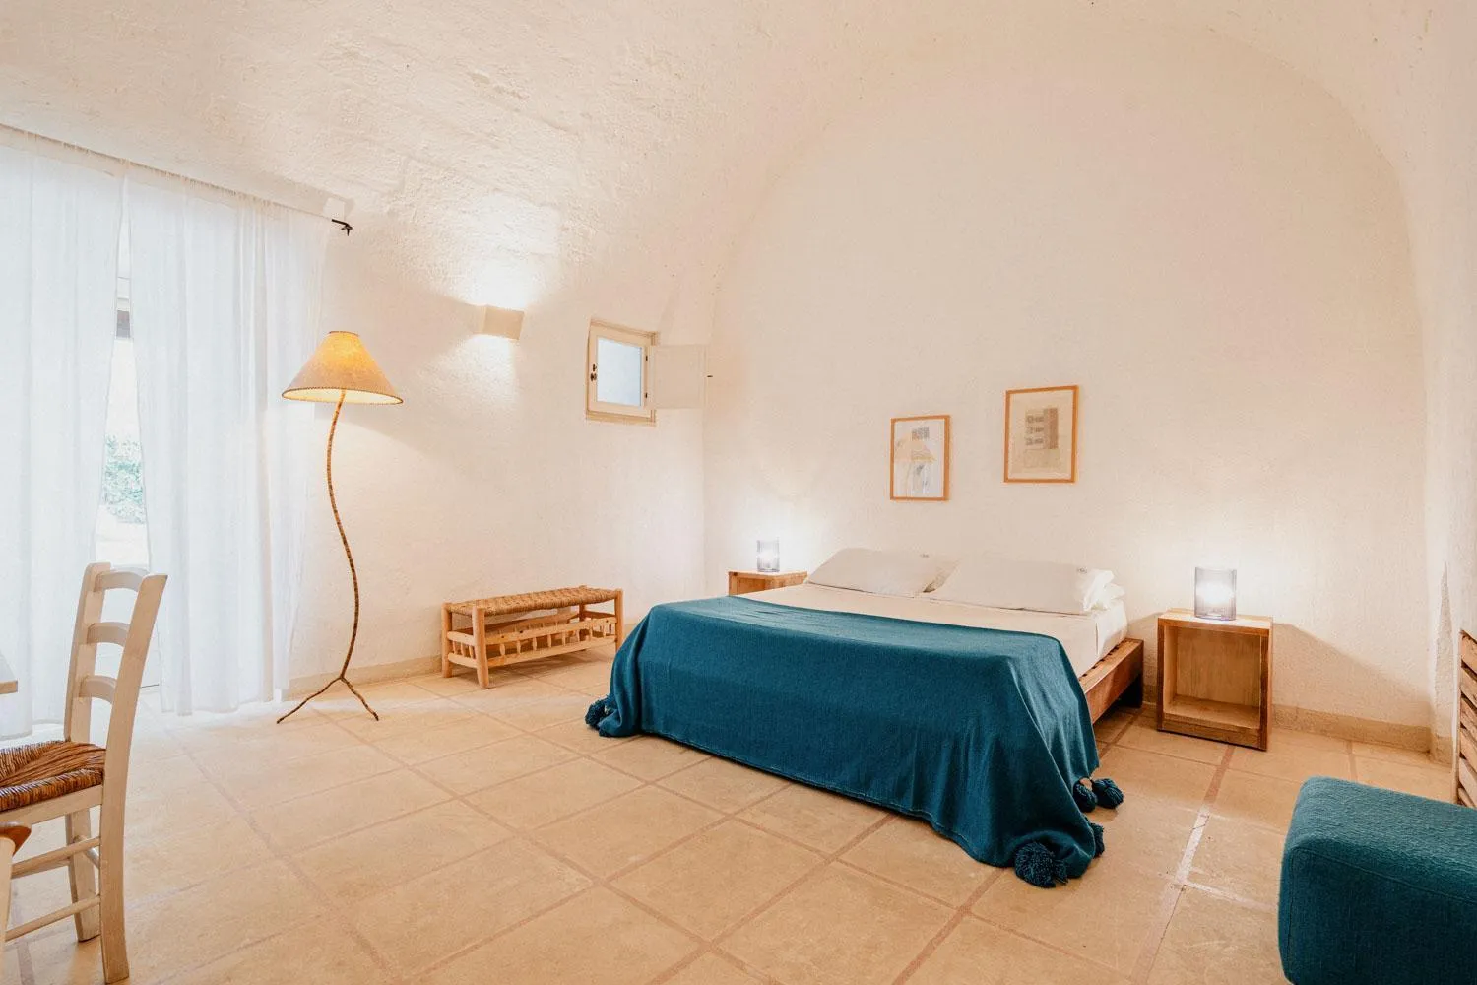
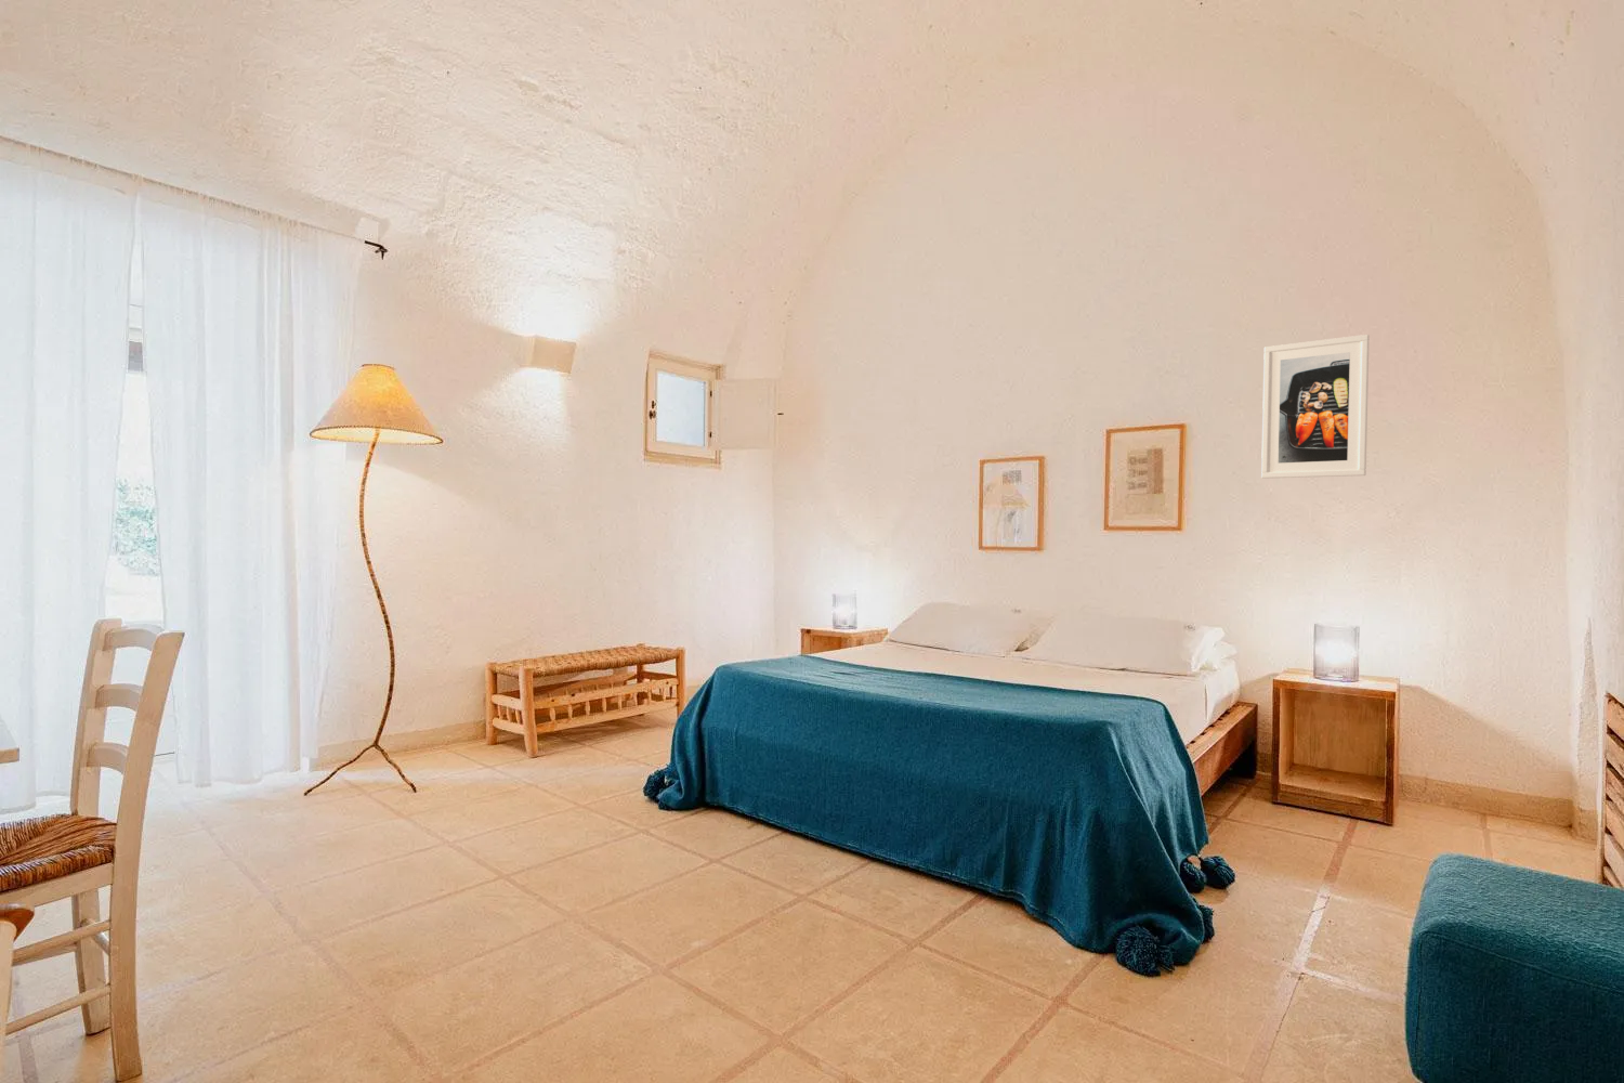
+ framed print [1260,334,1370,480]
